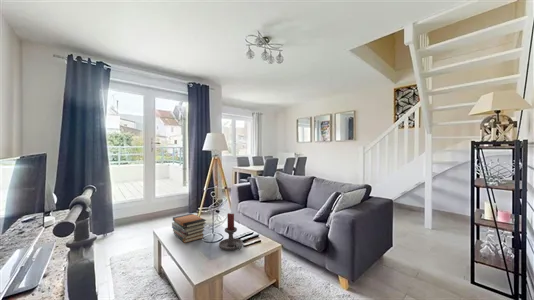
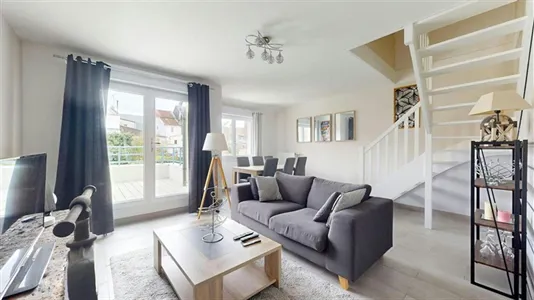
- book stack [171,212,207,244]
- candle holder [218,212,244,251]
